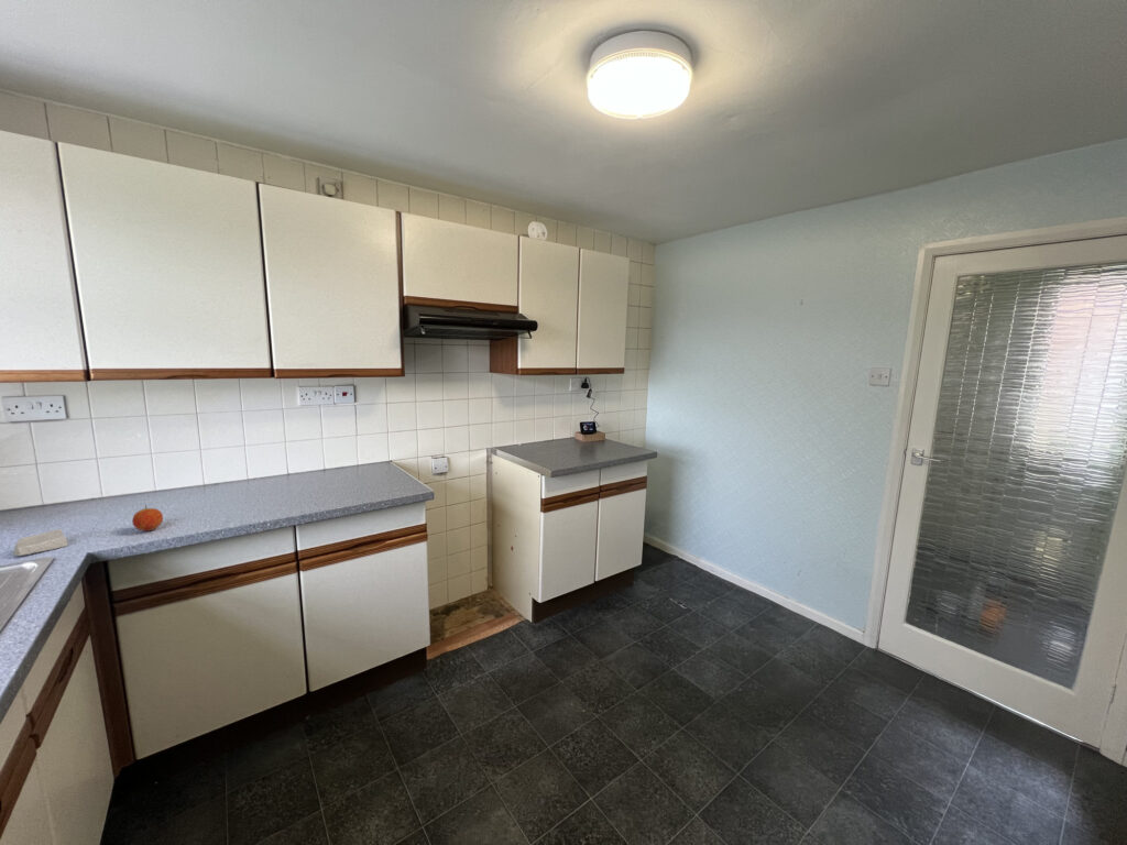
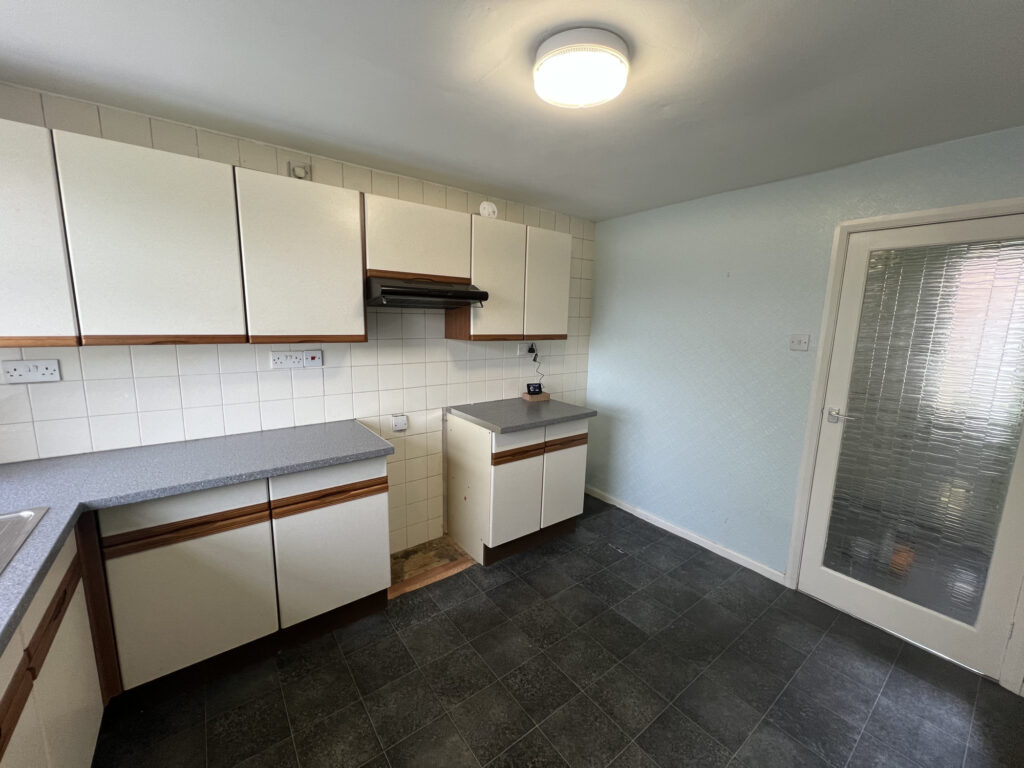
- soap bar [12,528,69,557]
- fruit [131,504,164,533]
